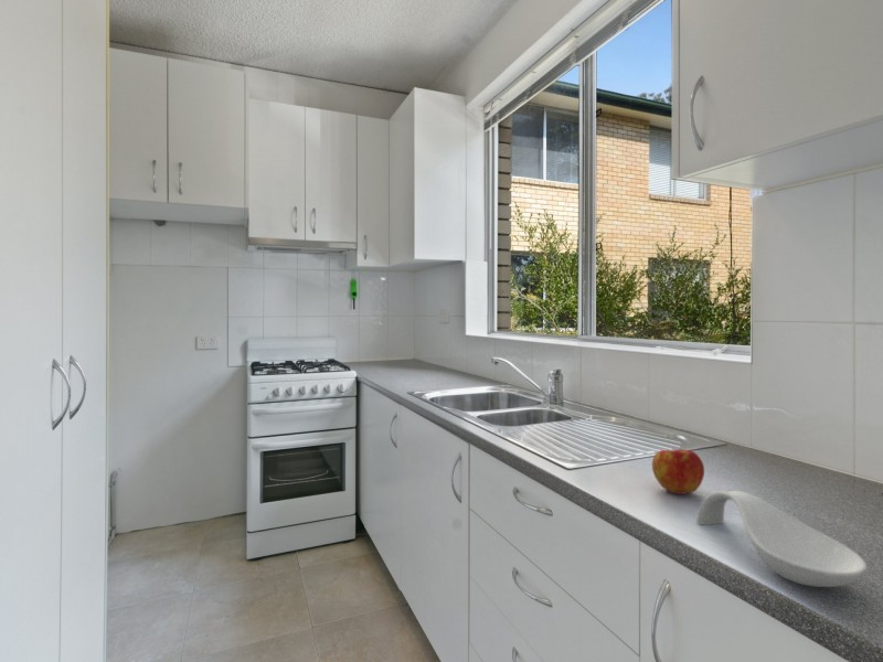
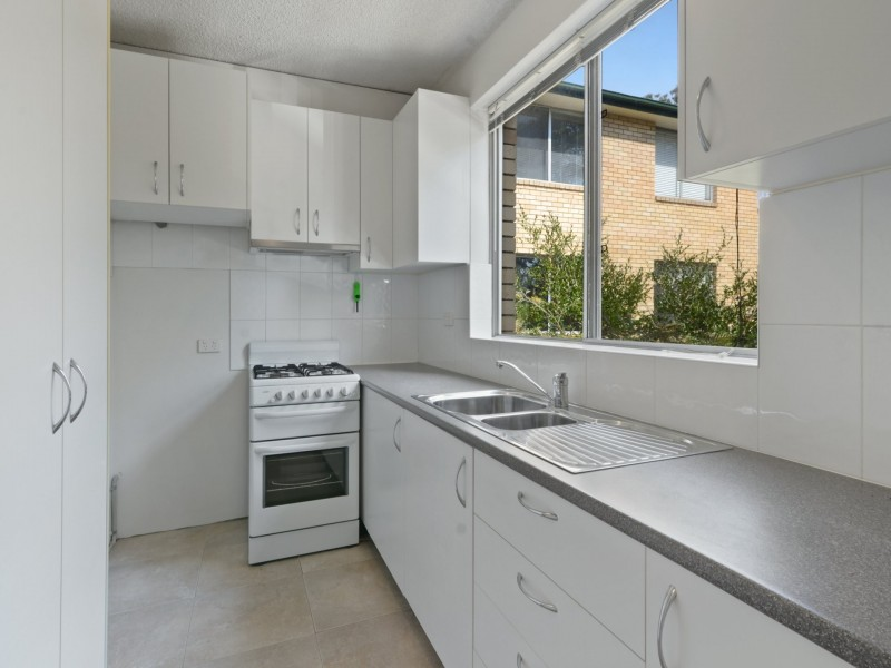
- apple [651,448,705,495]
- spoon rest [695,490,869,588]
